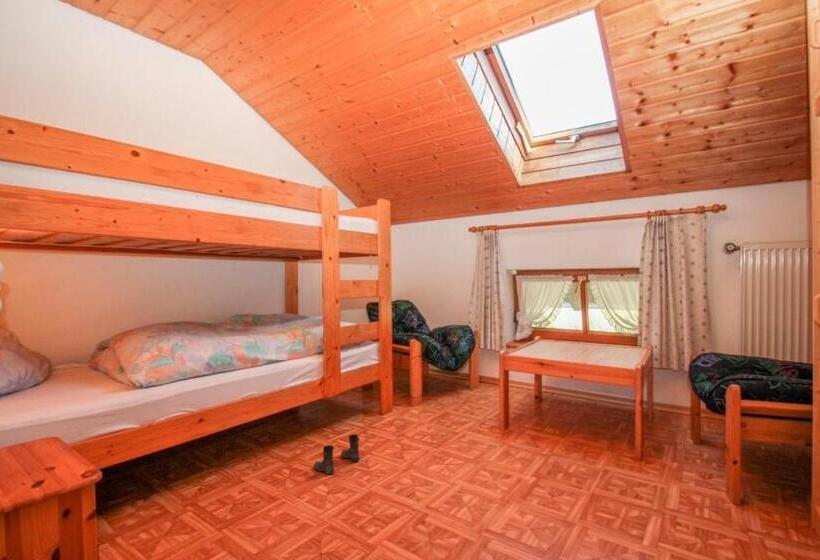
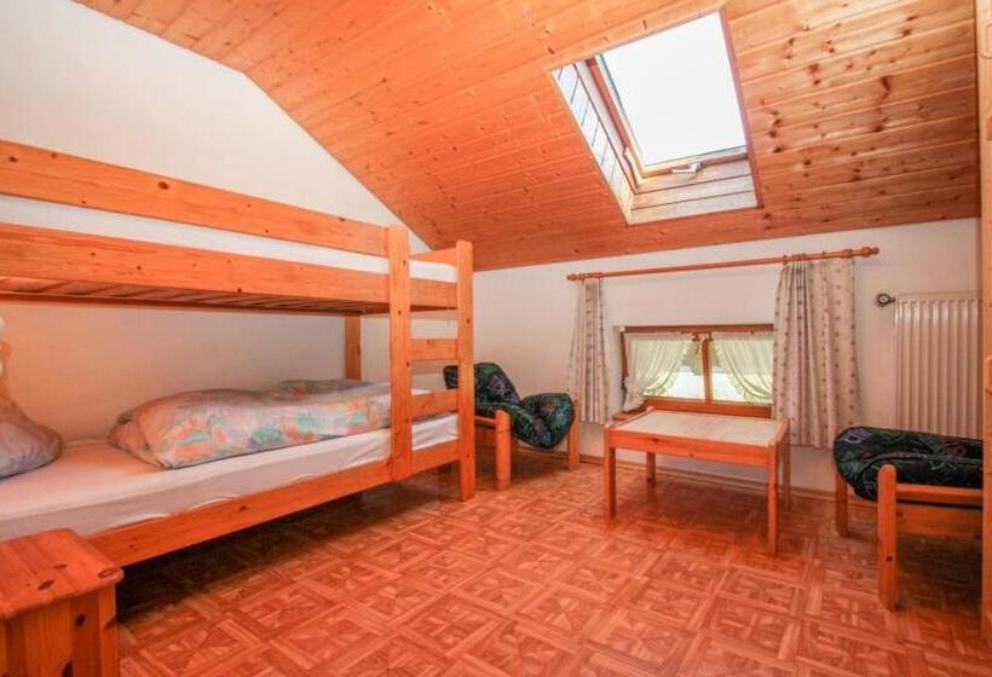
- boots [313,433,361,475]
